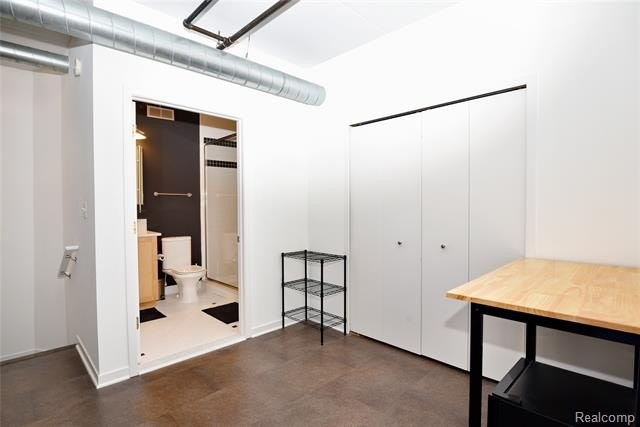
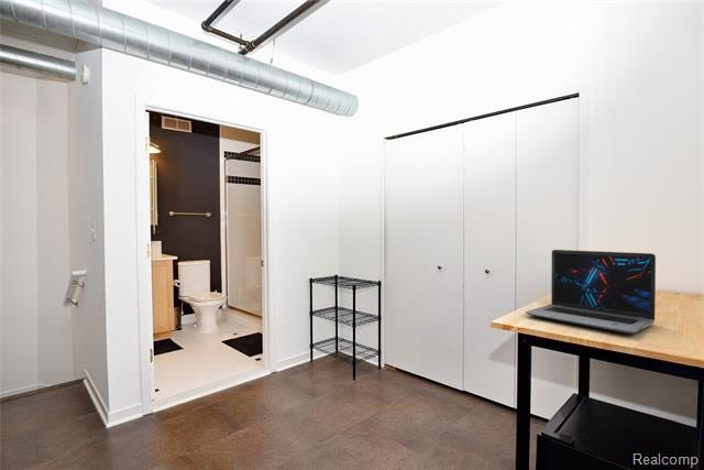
+ laptop [525,249,657,335]
